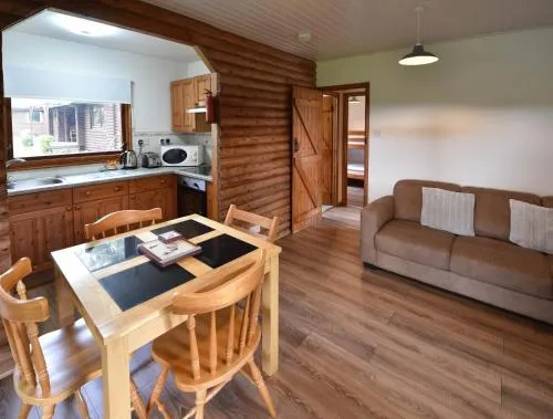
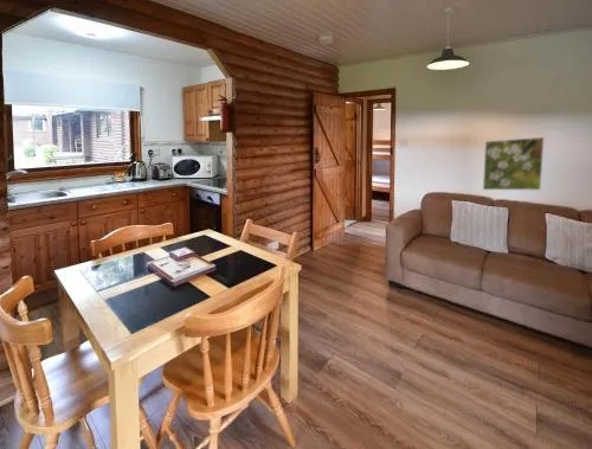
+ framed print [482,136,545,191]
